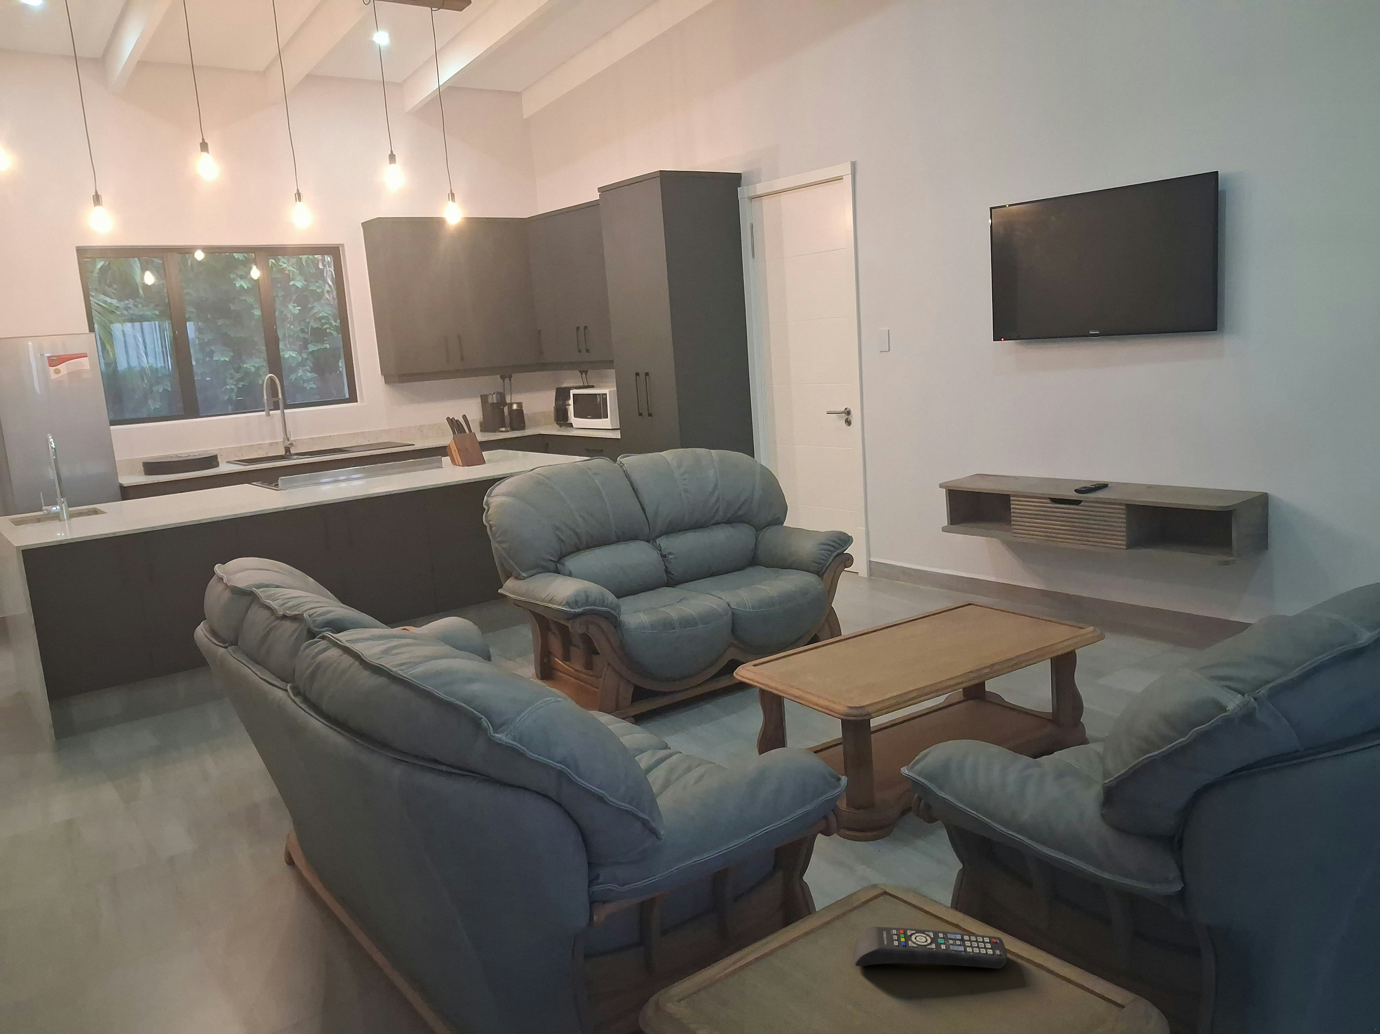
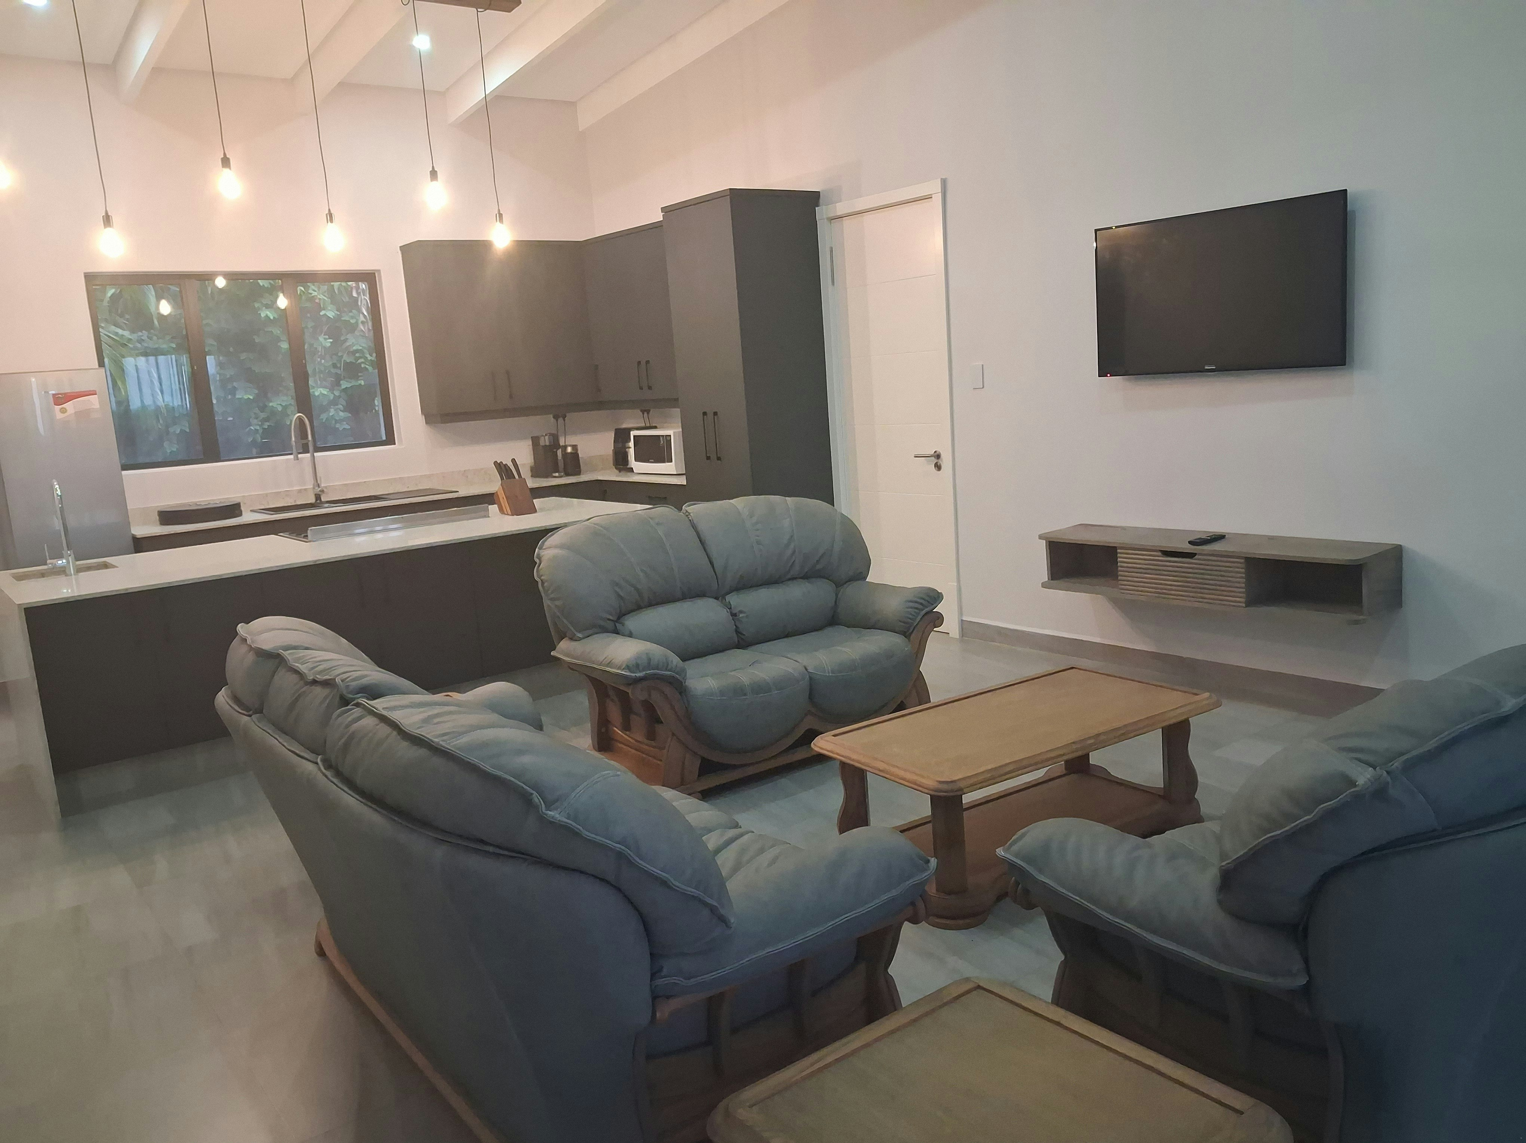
- remote control [853,926,1007,969]
